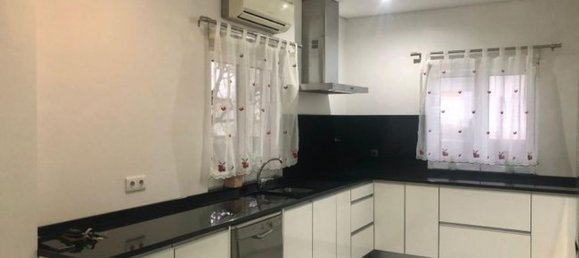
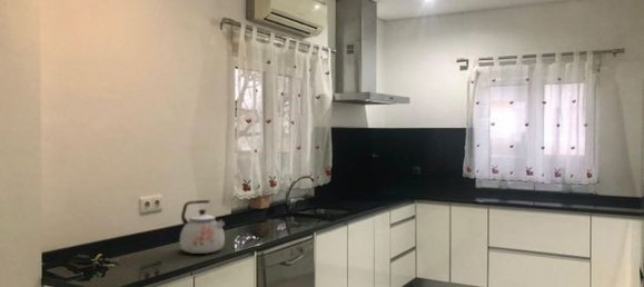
+ kettle [179,199,226,255]
